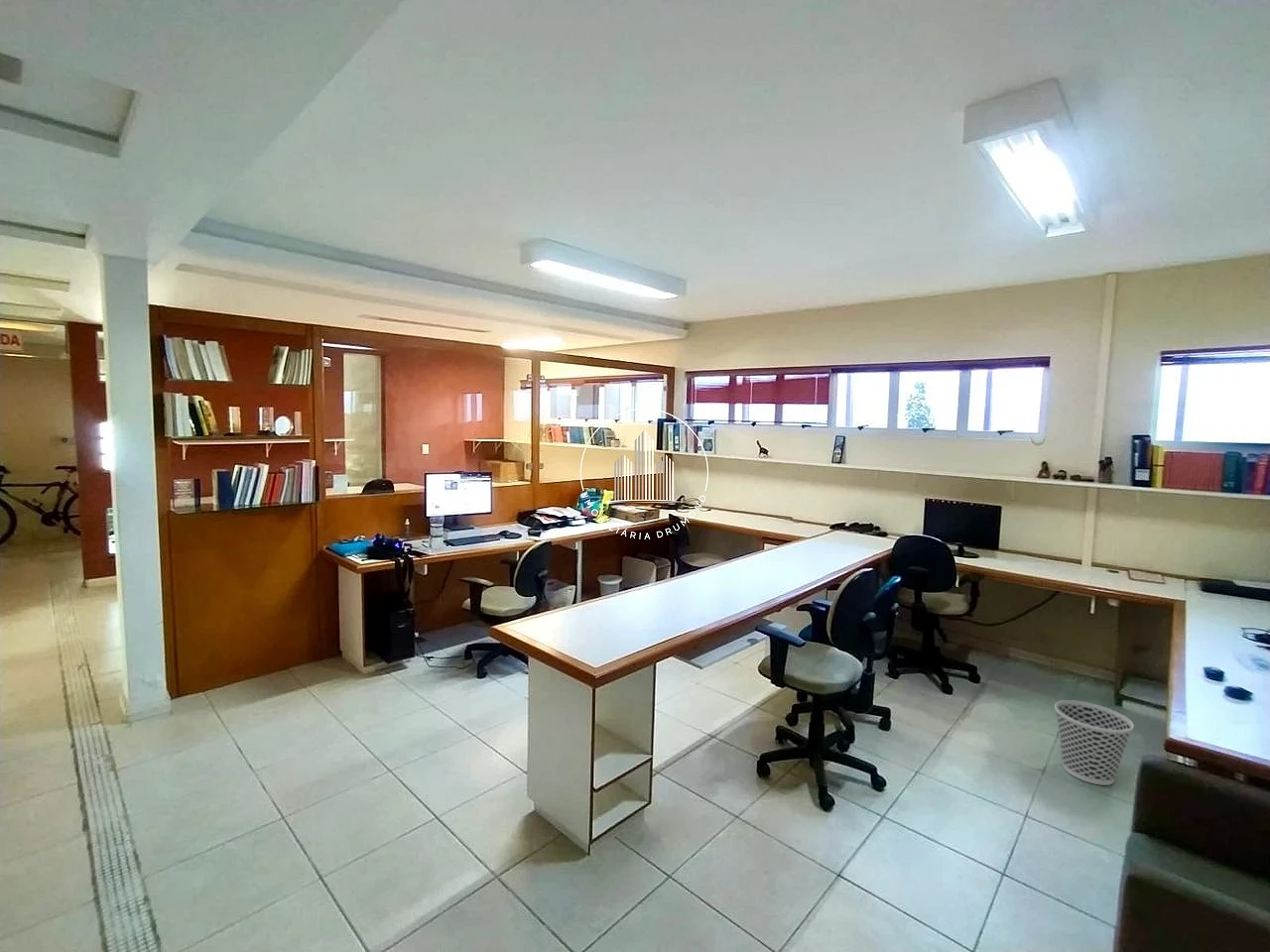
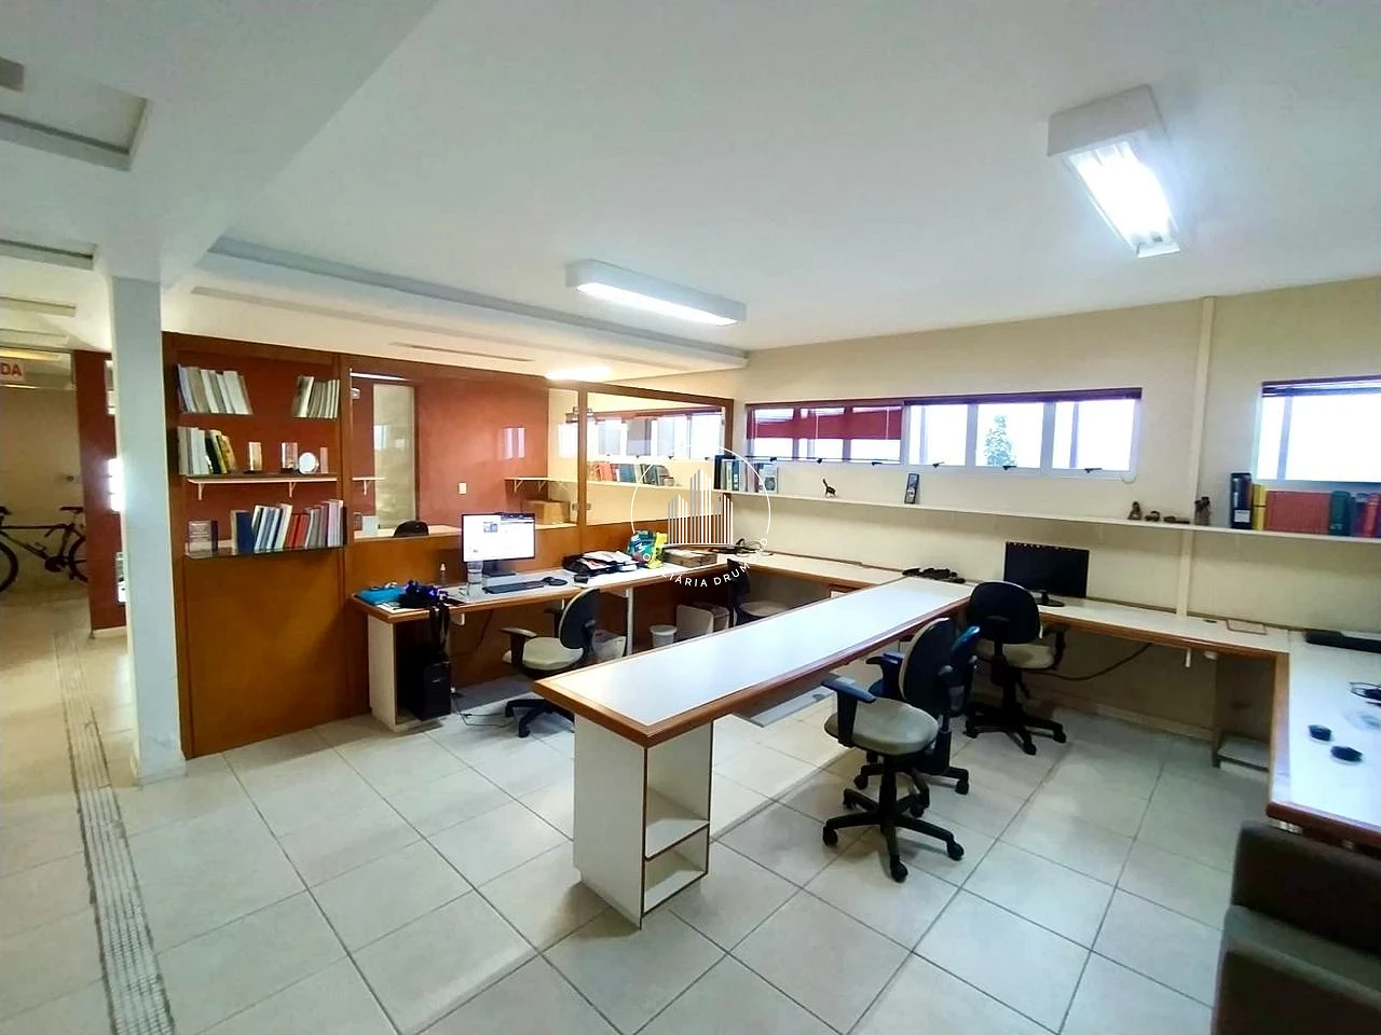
- wastebasket [1054,699,1135,786]
